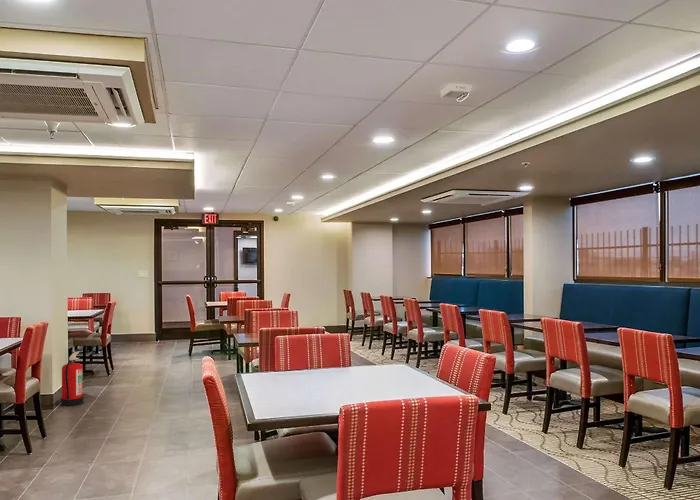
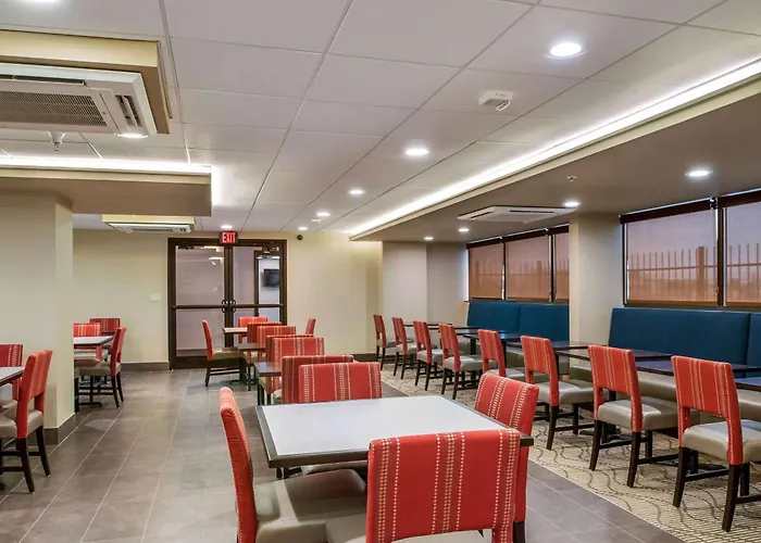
- fire extinguisher [60,351,84,407]
